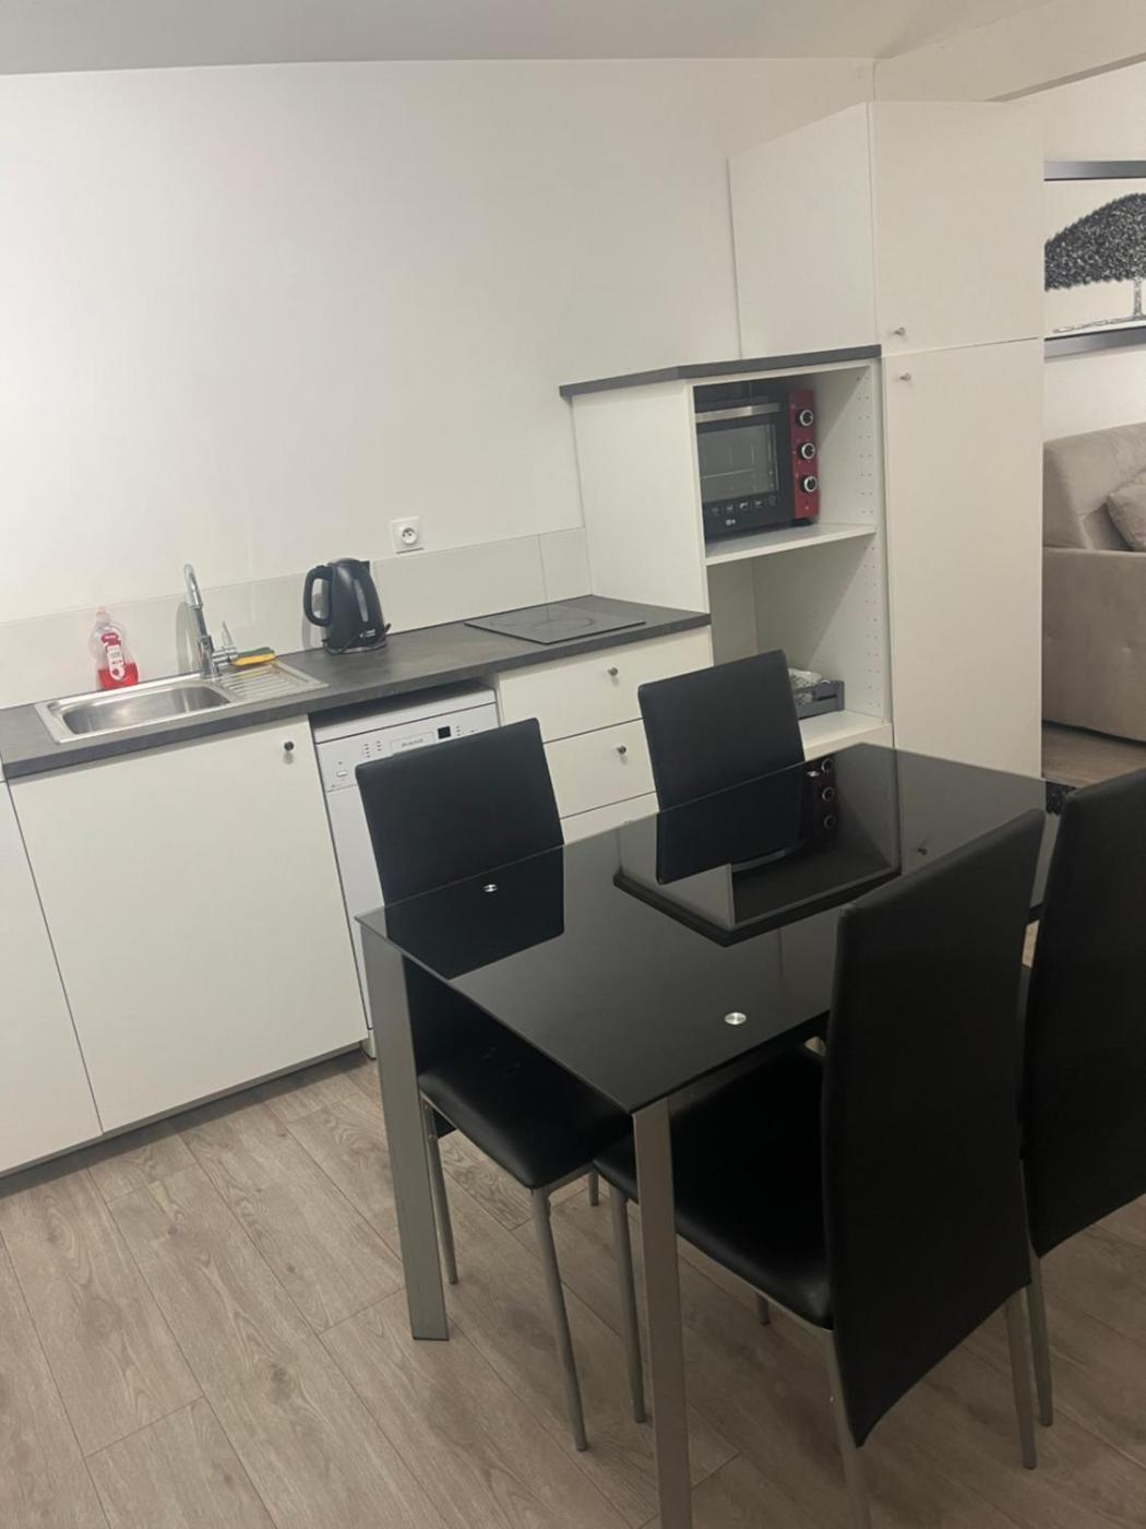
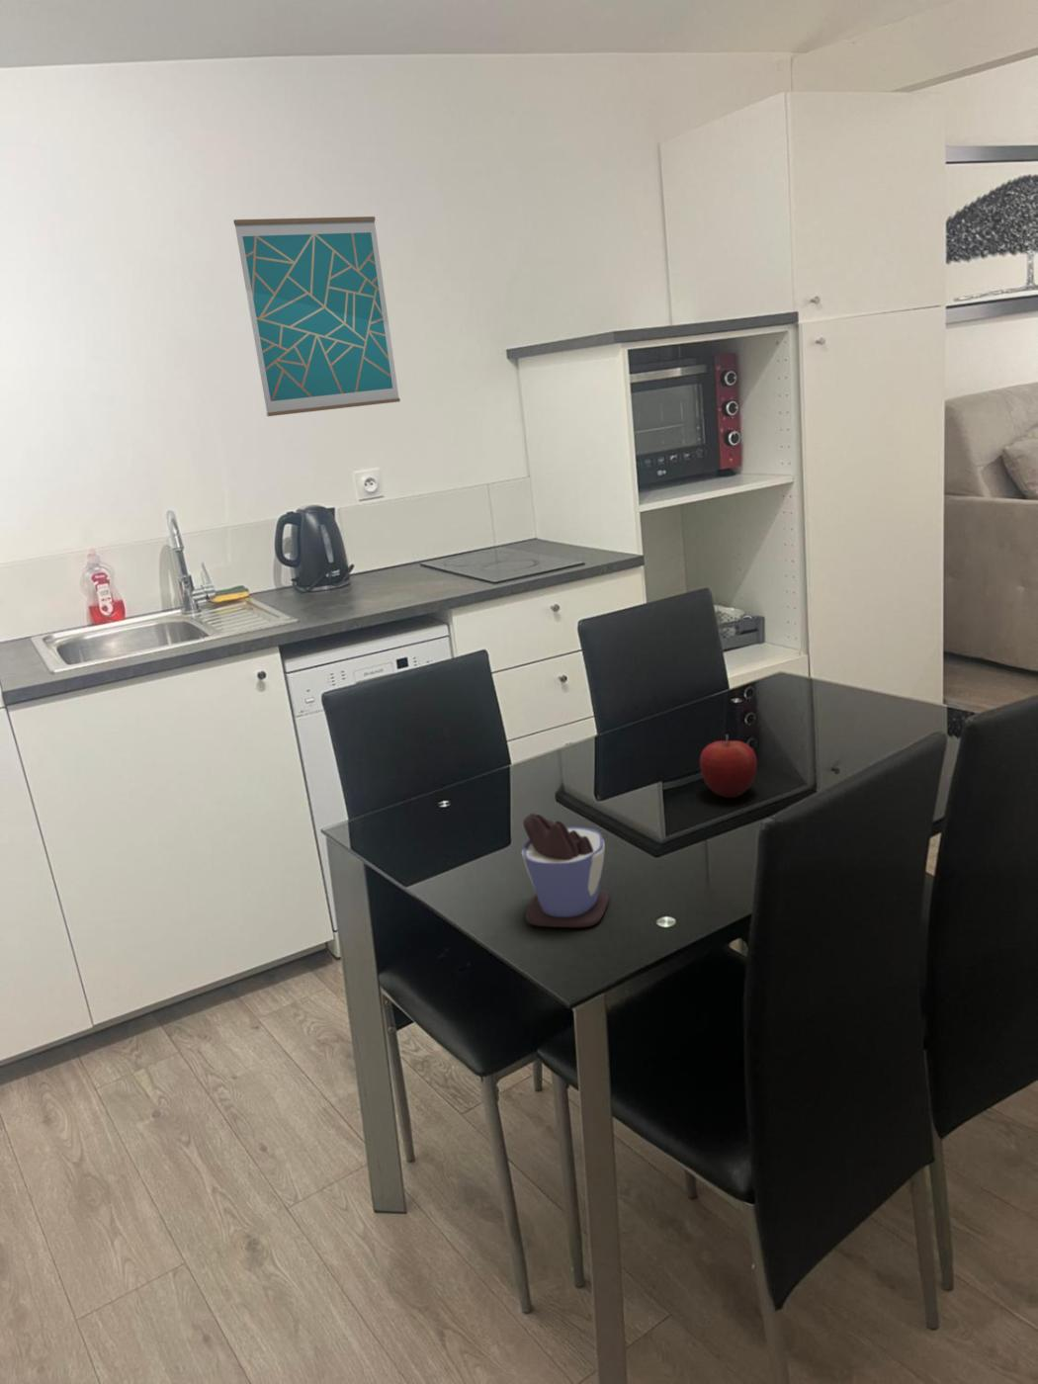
+ wall art [232,216,401,417]
+ fruit [699,733,758,799]
+ cup [521,813,609,928]
